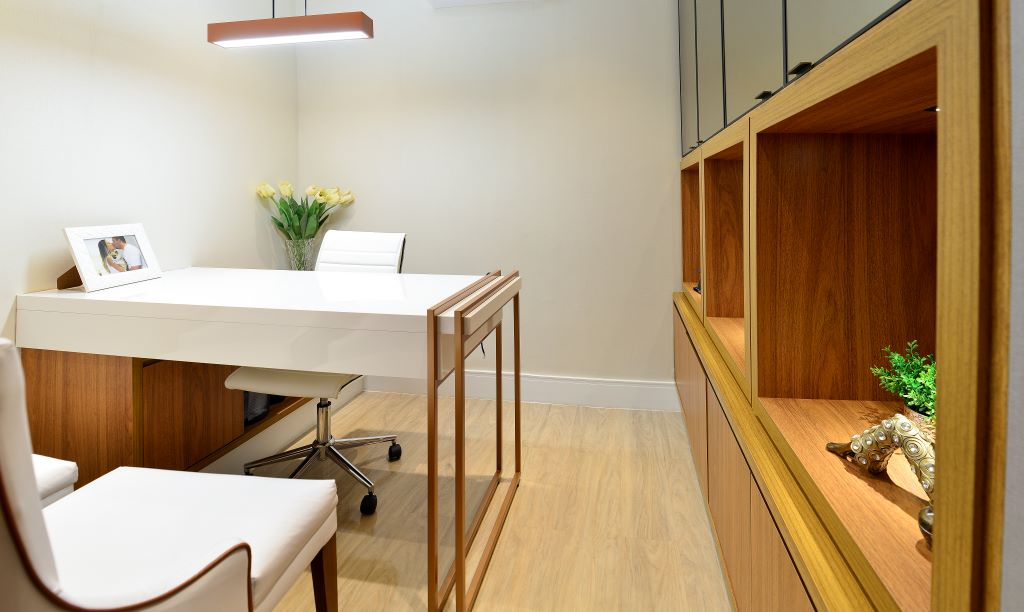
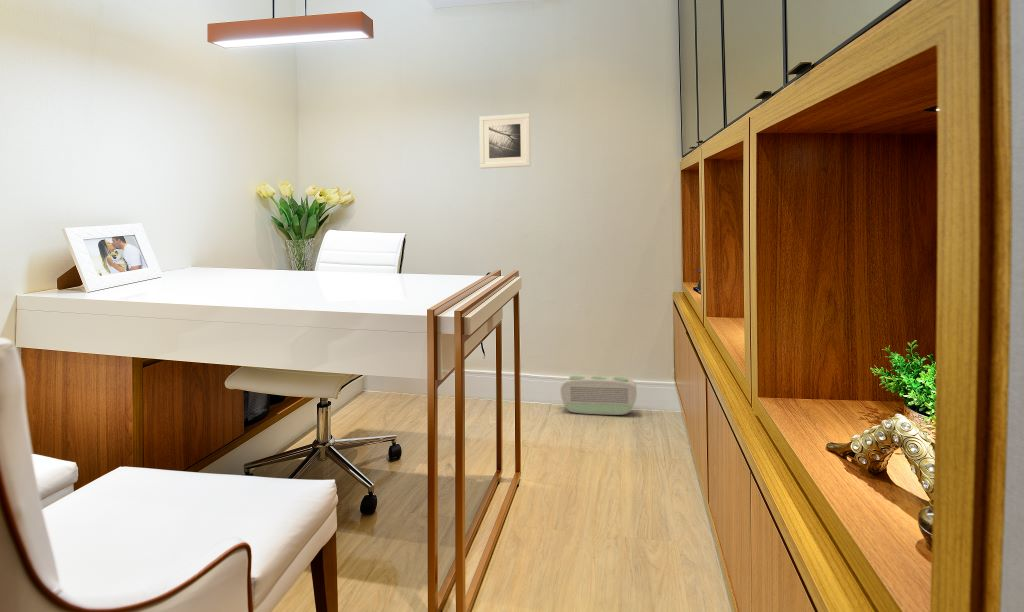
+ air purifier [560,375,638,416]
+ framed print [478,113,531,170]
